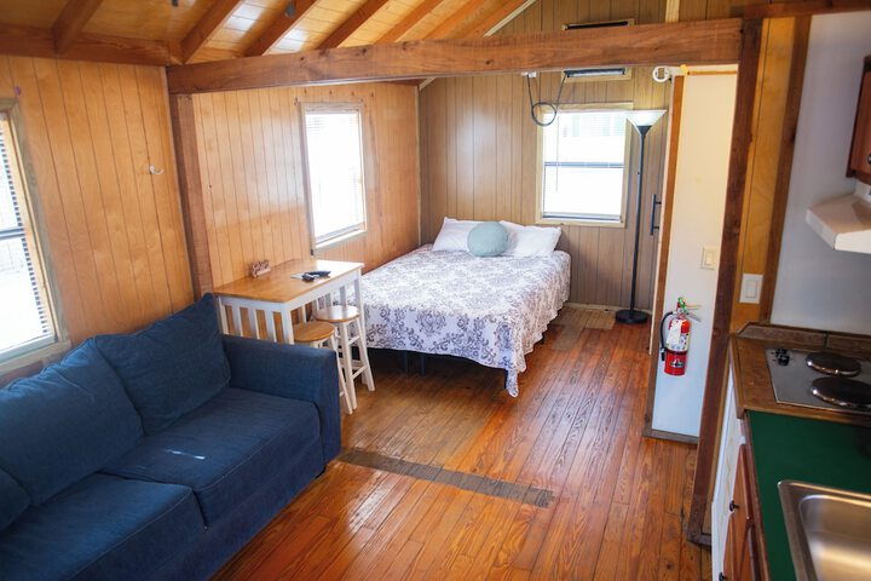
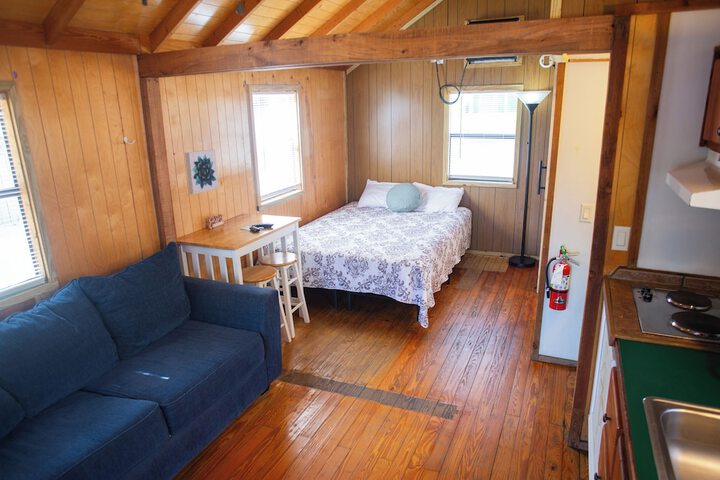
+ wall art [184,149,220,195]
